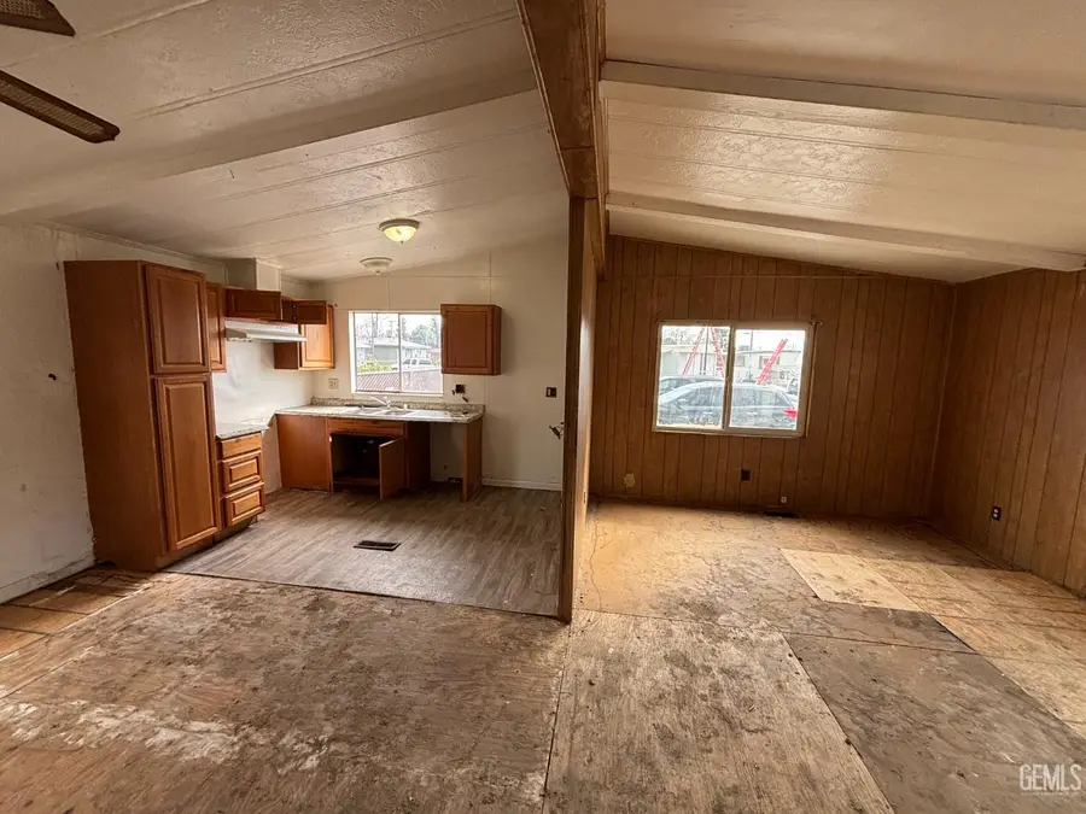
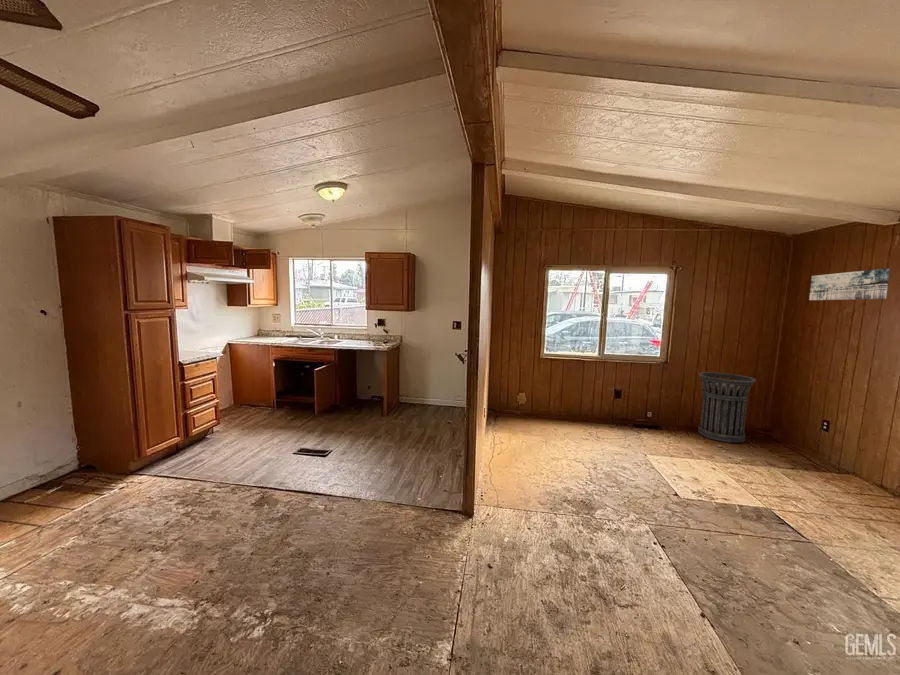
+ trash can [697,371,757,444]
+ wall art [808,268,891,301]
